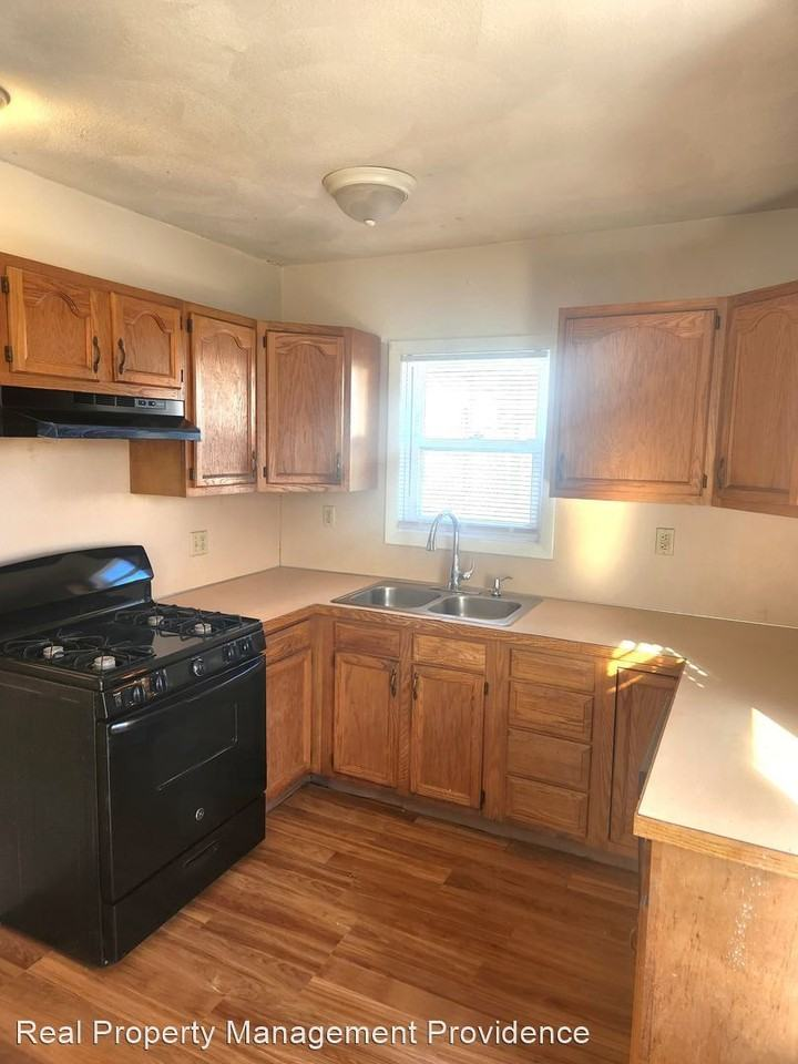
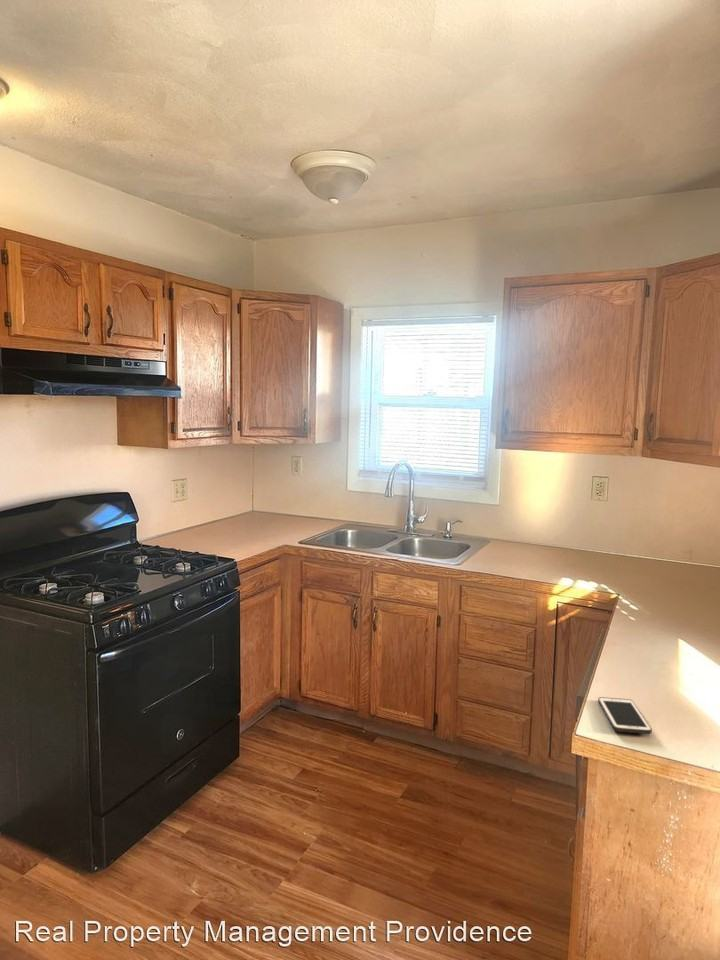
+ cell phone [597,696,653,735]
